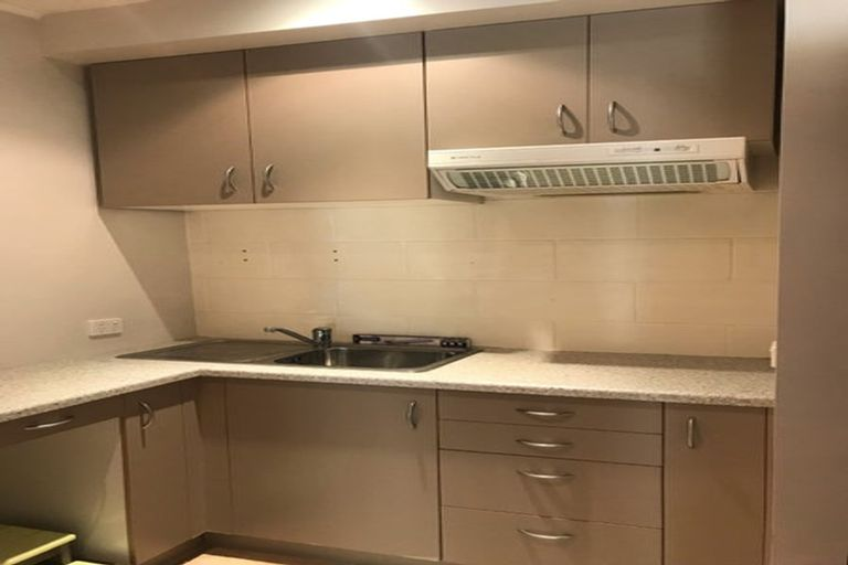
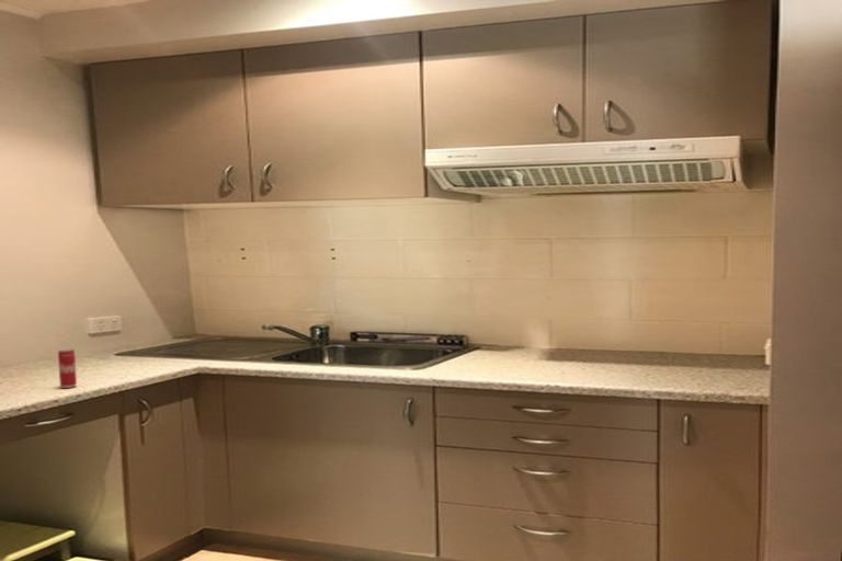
+ beverage can [57,347,78,389]
